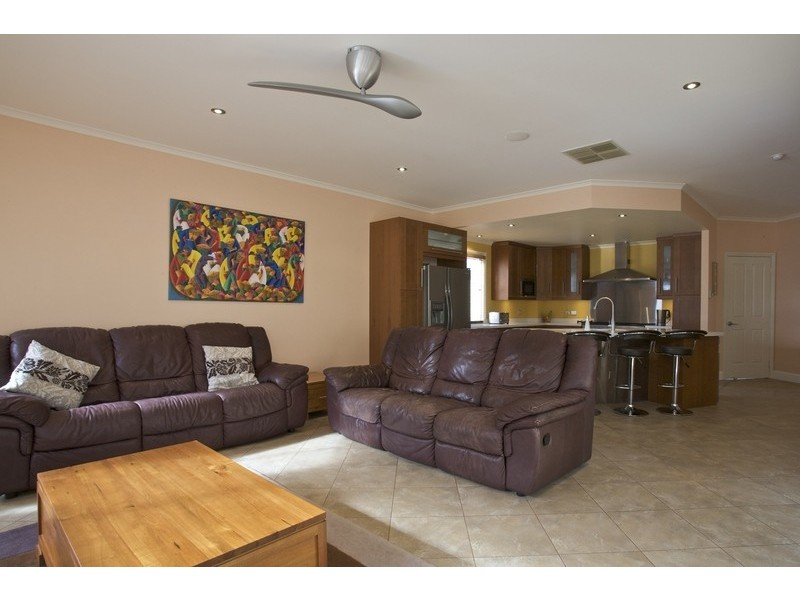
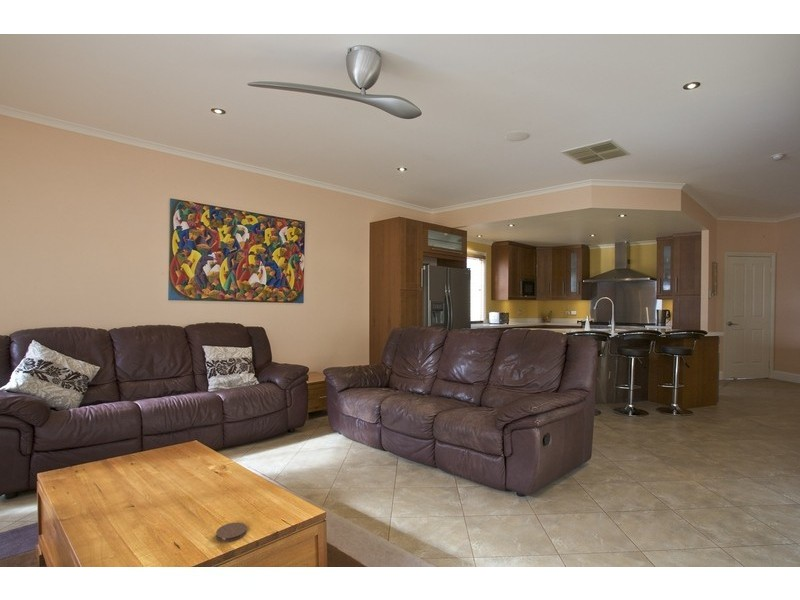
+ coaster [215,522,248,543]
